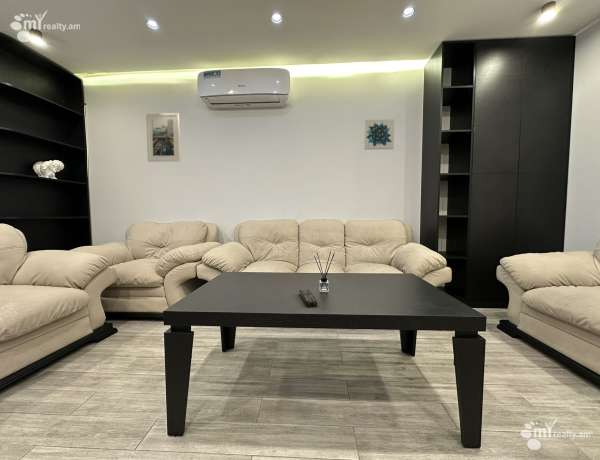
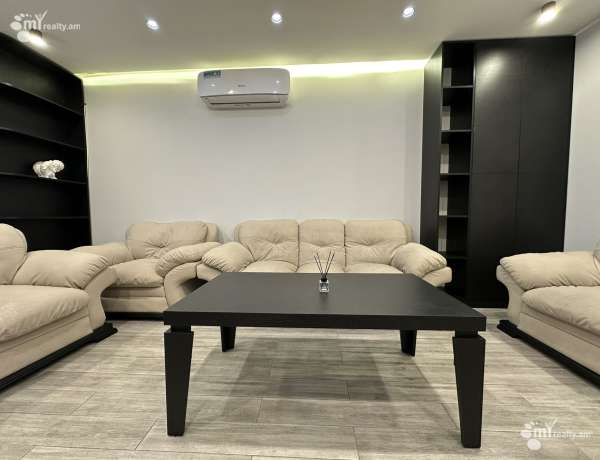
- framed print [145,112,181,163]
- remote control [298,288,318,308]
- wall art [363,118,395,151]
